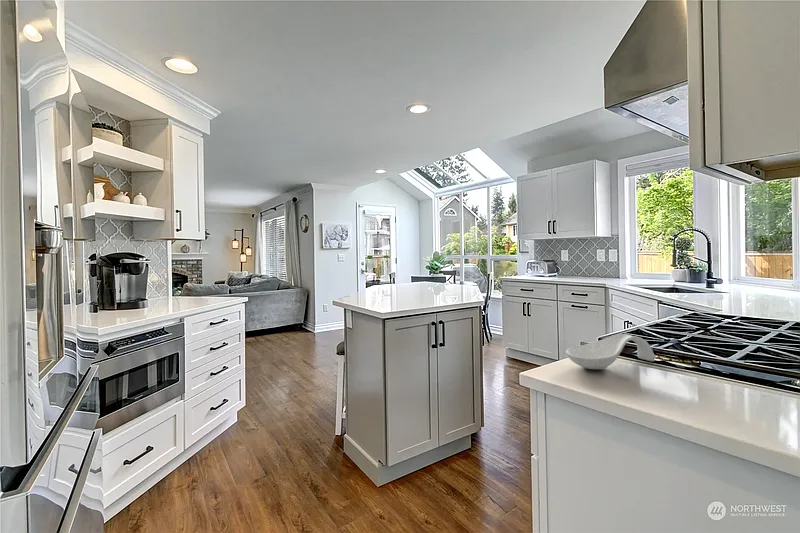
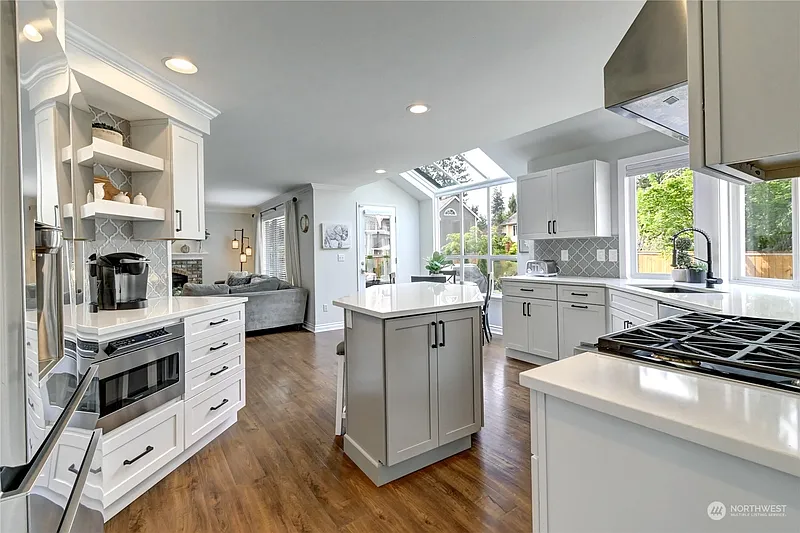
- spoon rest [565,333,656,370]
